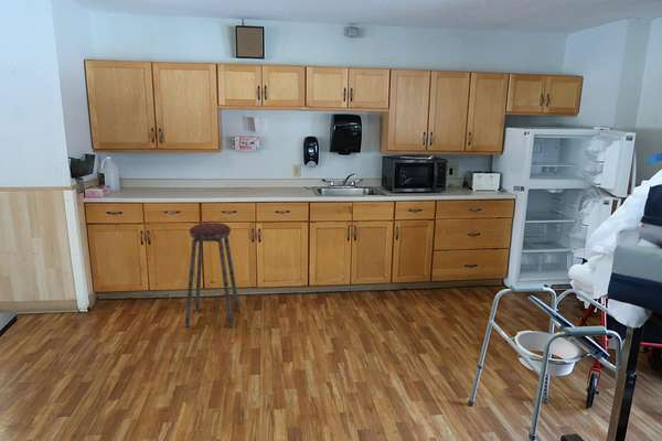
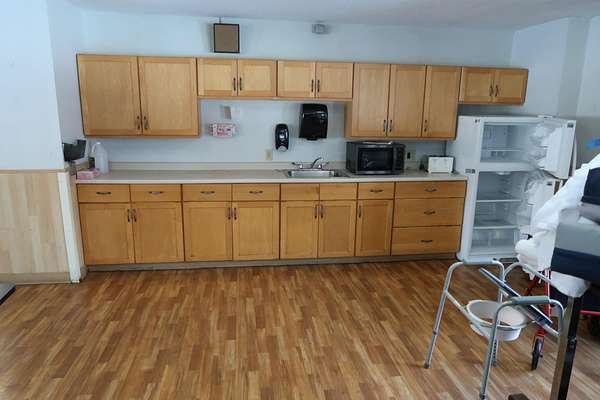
- music stool [183,222,241,329]
